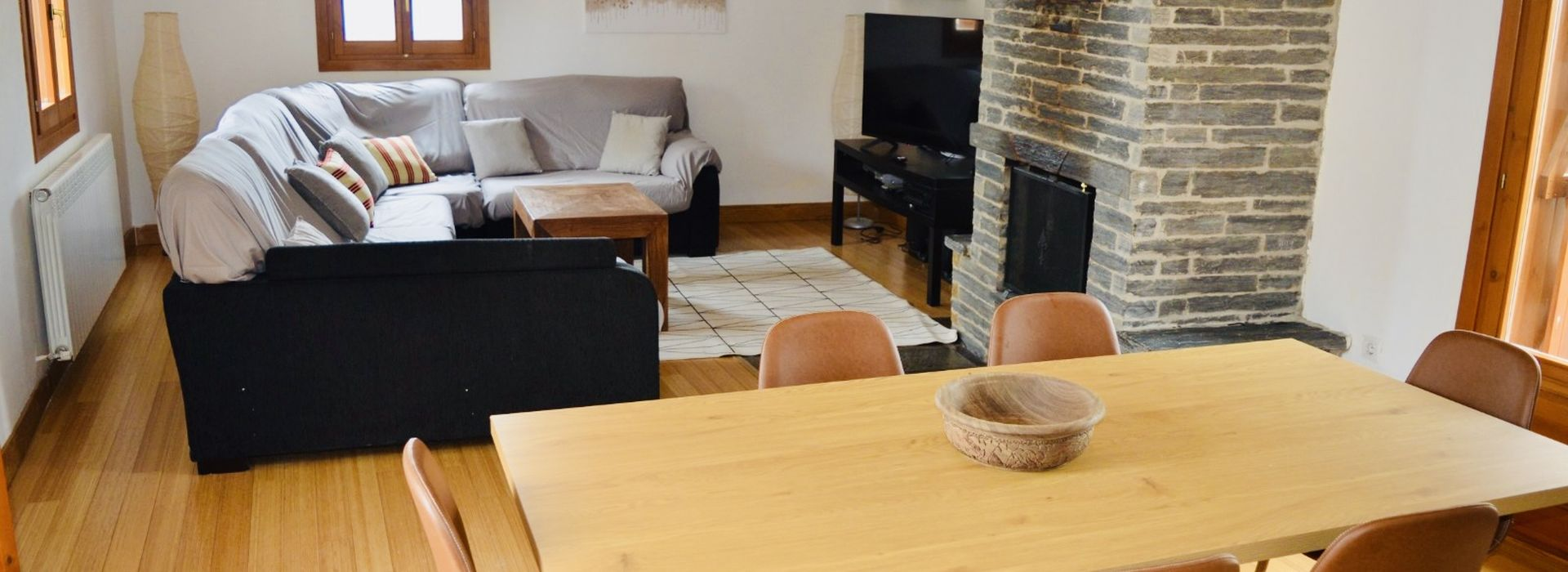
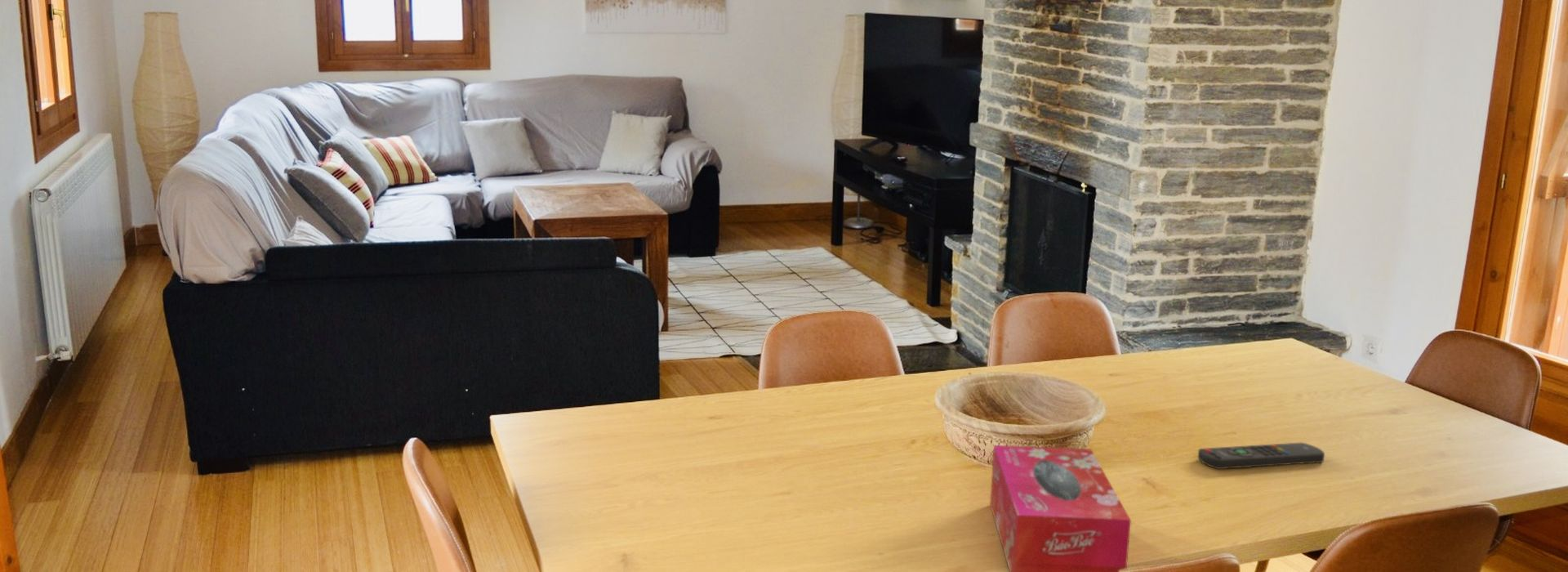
+ tissue box [989,445,1132,572]
+ remote control [1197,442,1325,470]
